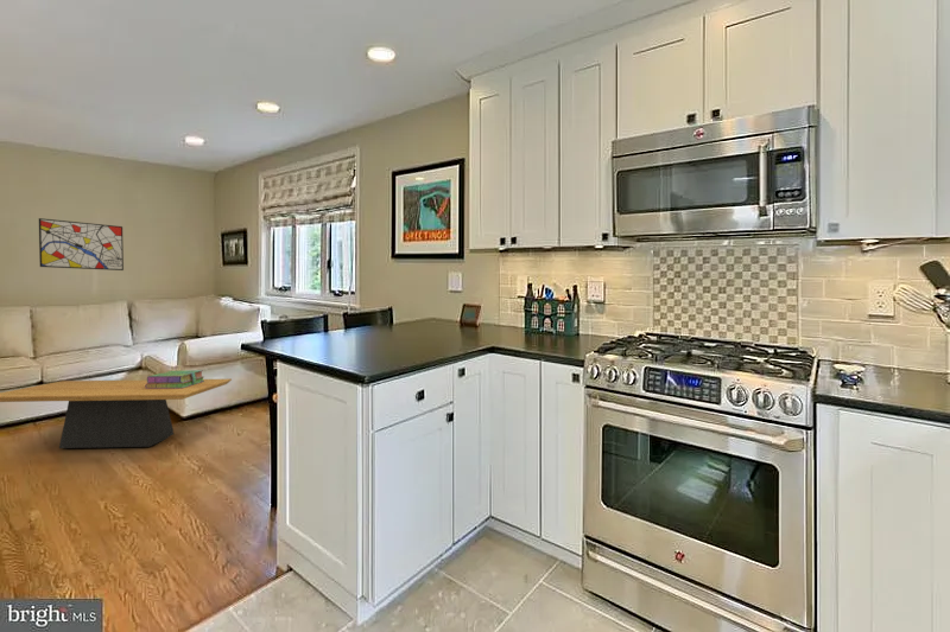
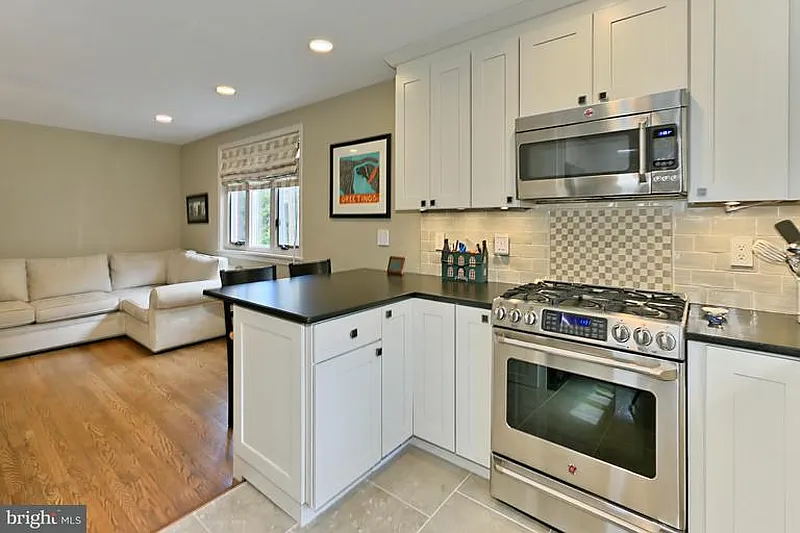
- stack of books [145,369,204,389]
- coffee table [0,377,233,449]
- wall art [38,217,125,272]
